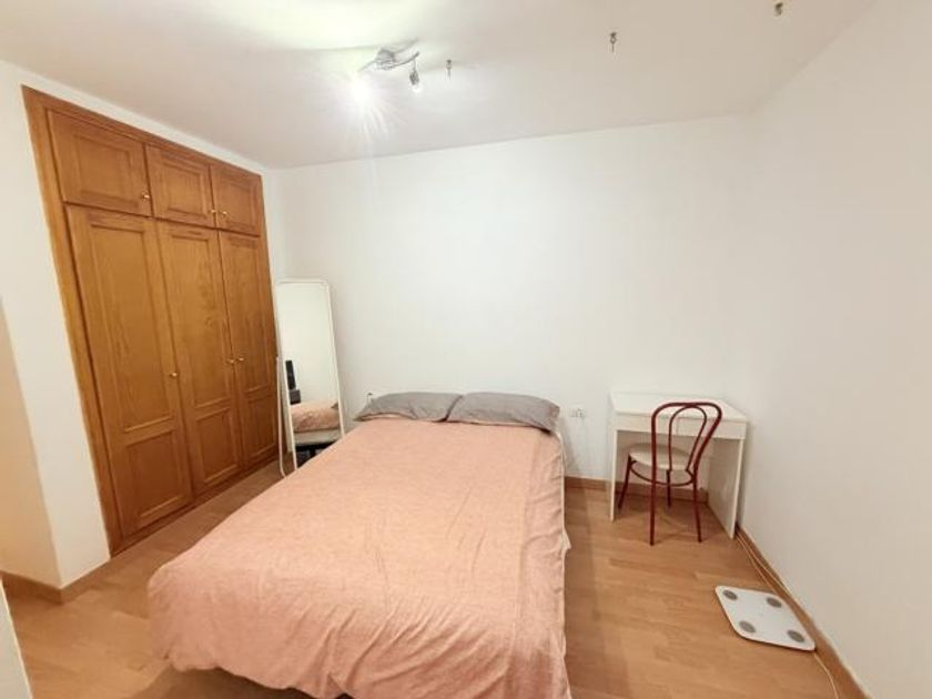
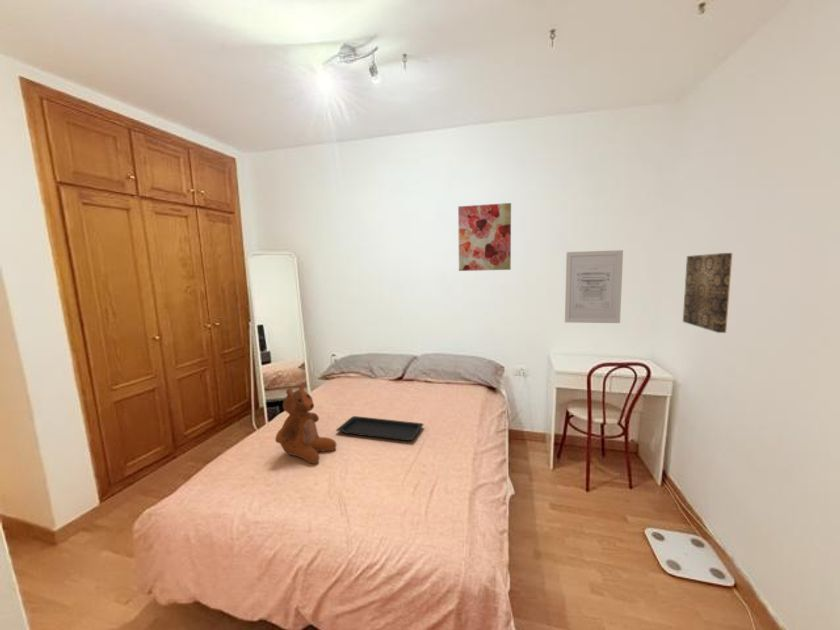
+ wall art [682,252,733,334]
+ teddy bear [274,381,337,465]
+ wall art [457,202,512,272]
+ serving tray [335,415,425,442]
+ wall art [564,249,624,324]
